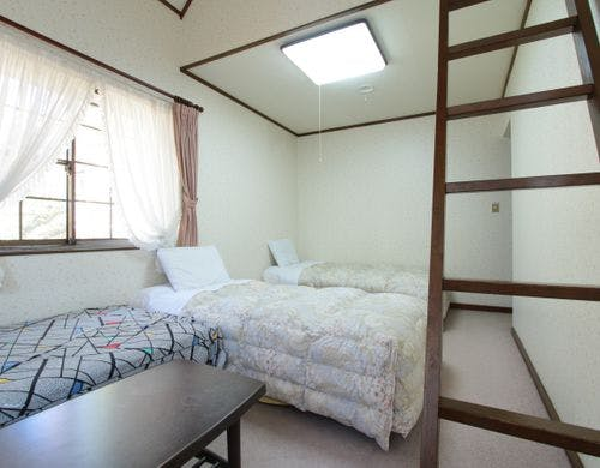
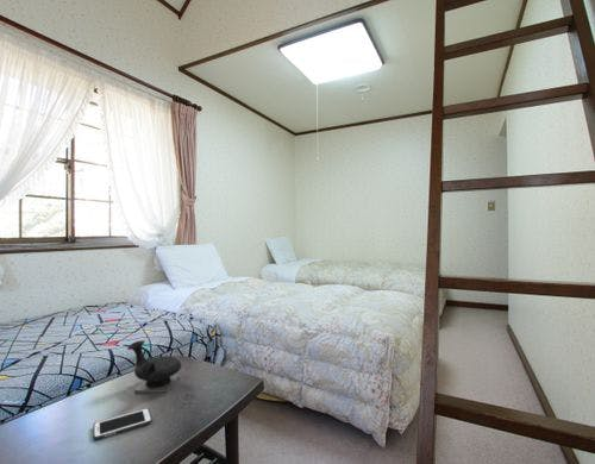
+ teapot [126,339,183,394]
+ cell phone [92,407,154,440]
